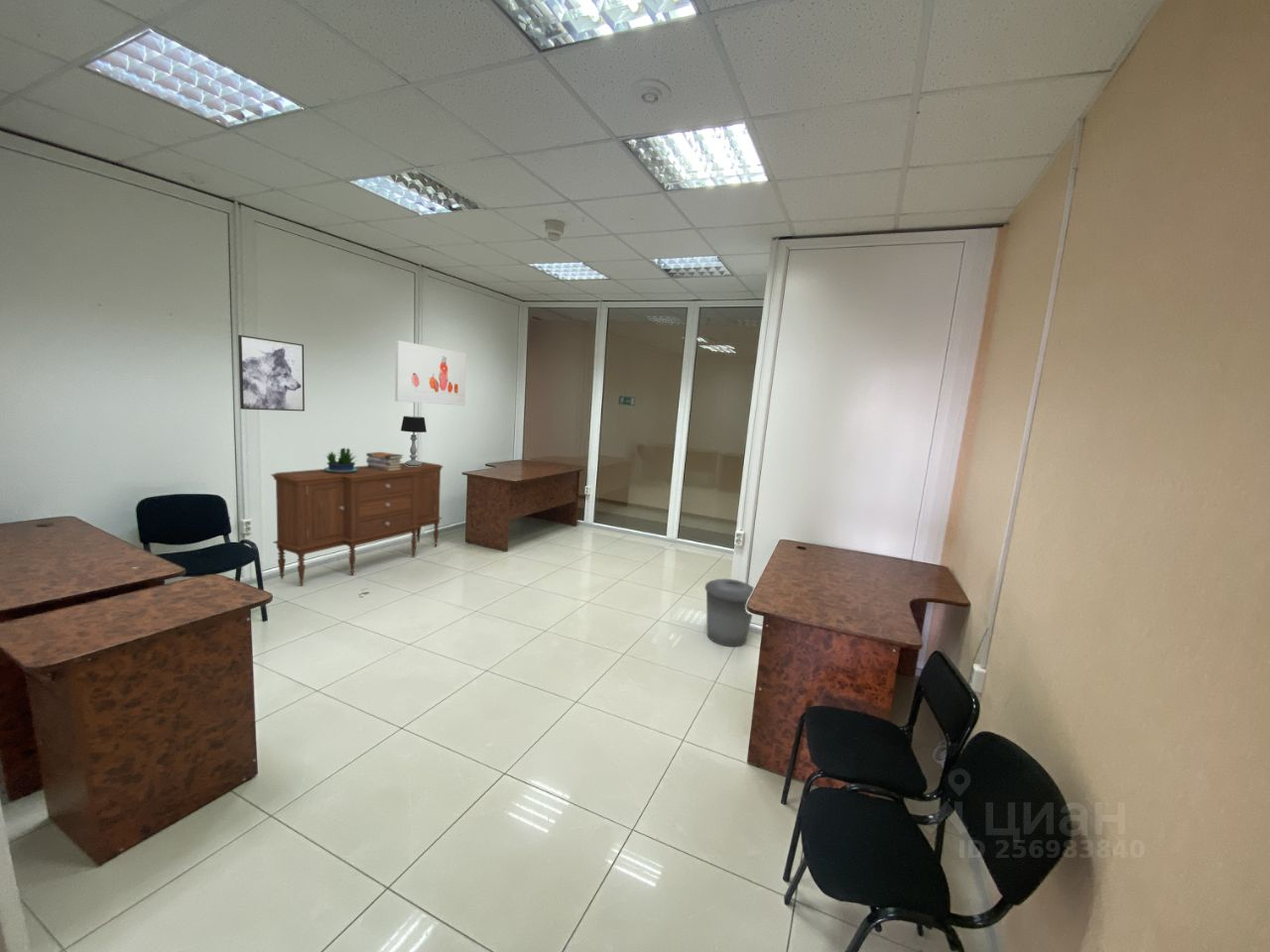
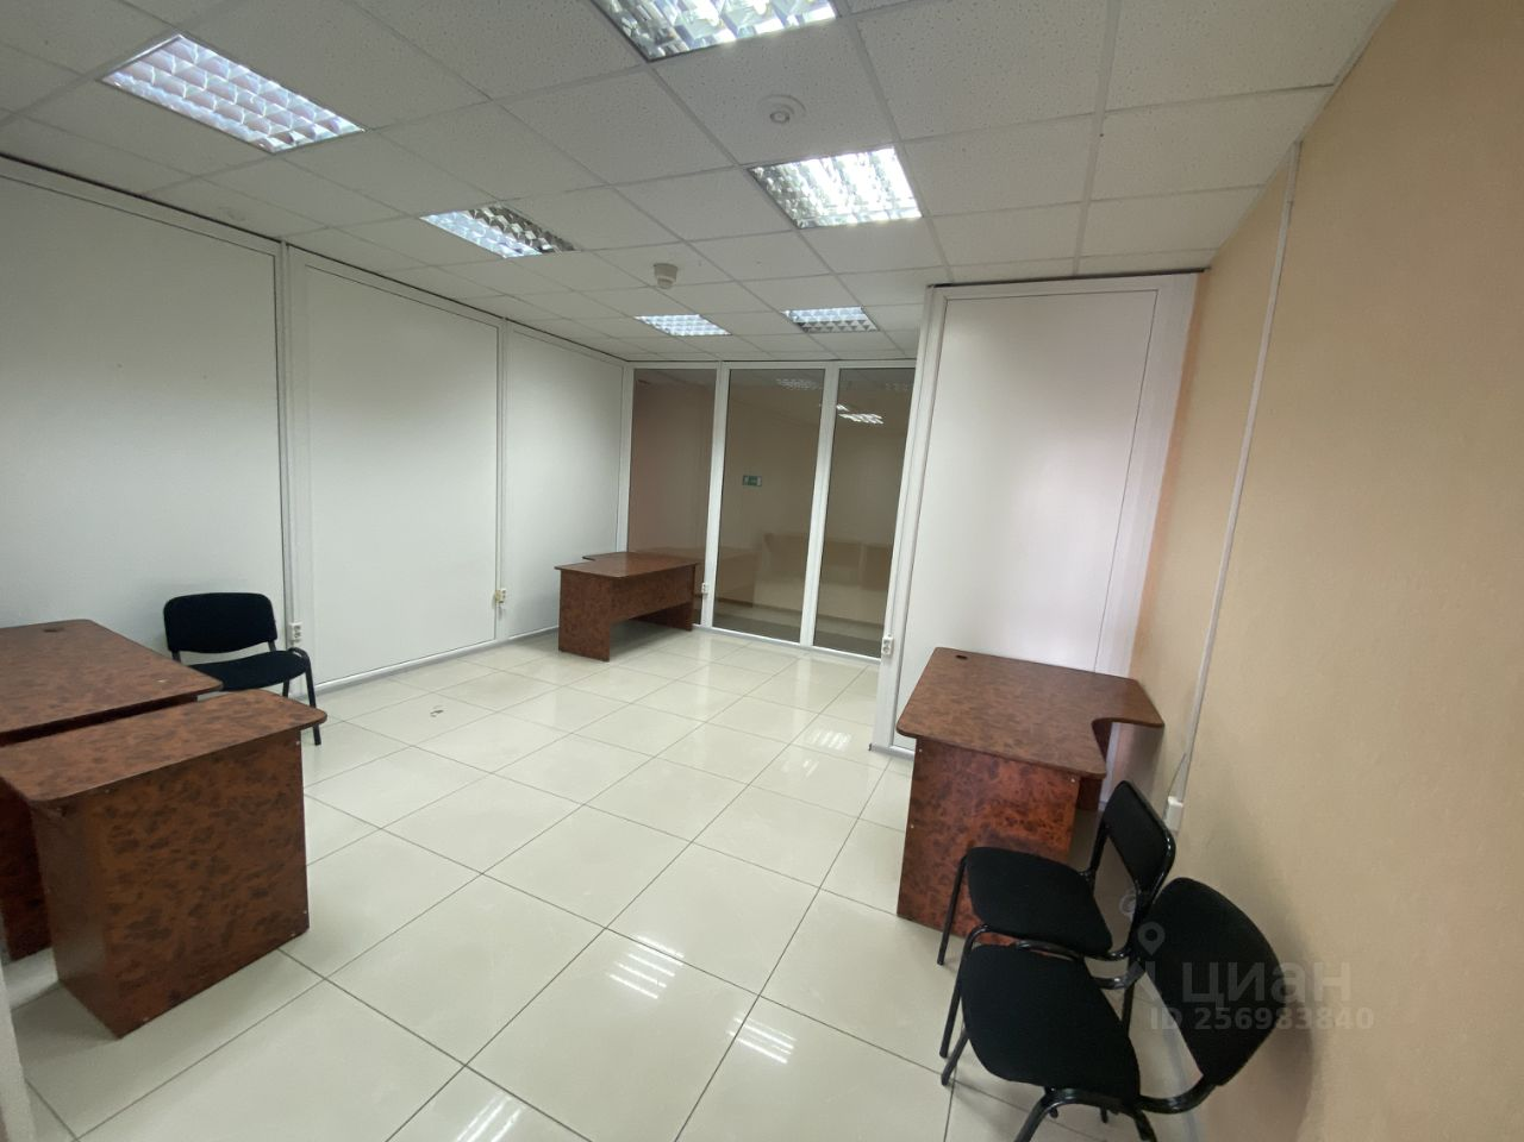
- sideboard [271,460,445,587]
- book stack [365,451,404,471]
- table lamp [400,416,428,466]
- trash can [704,578,755,648]
- potted plant [323,447,358,473]
- wall art [237,334,306,413]
- wall art [394,339,467,407]
